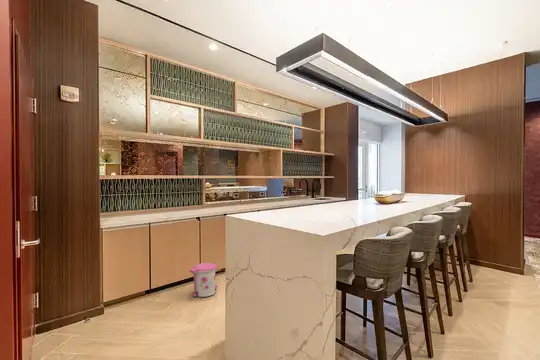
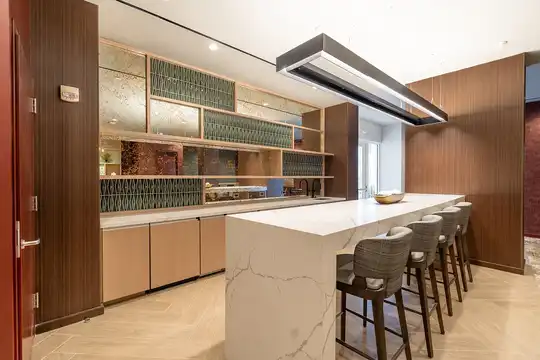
- trash can [189,262,219,298]
